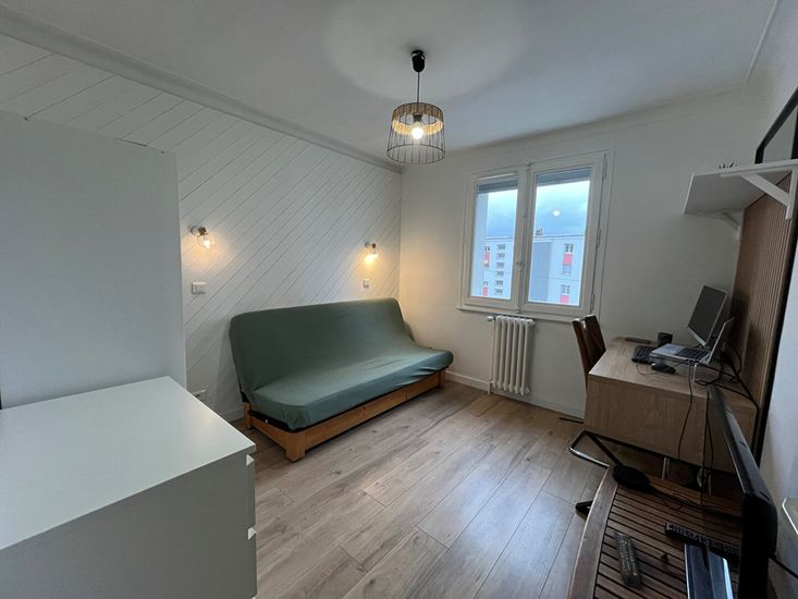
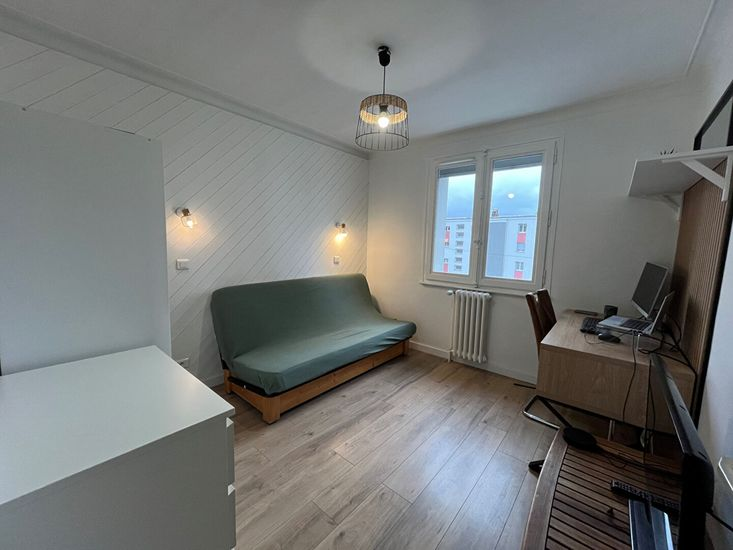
- remote control [613,529,641,589]
